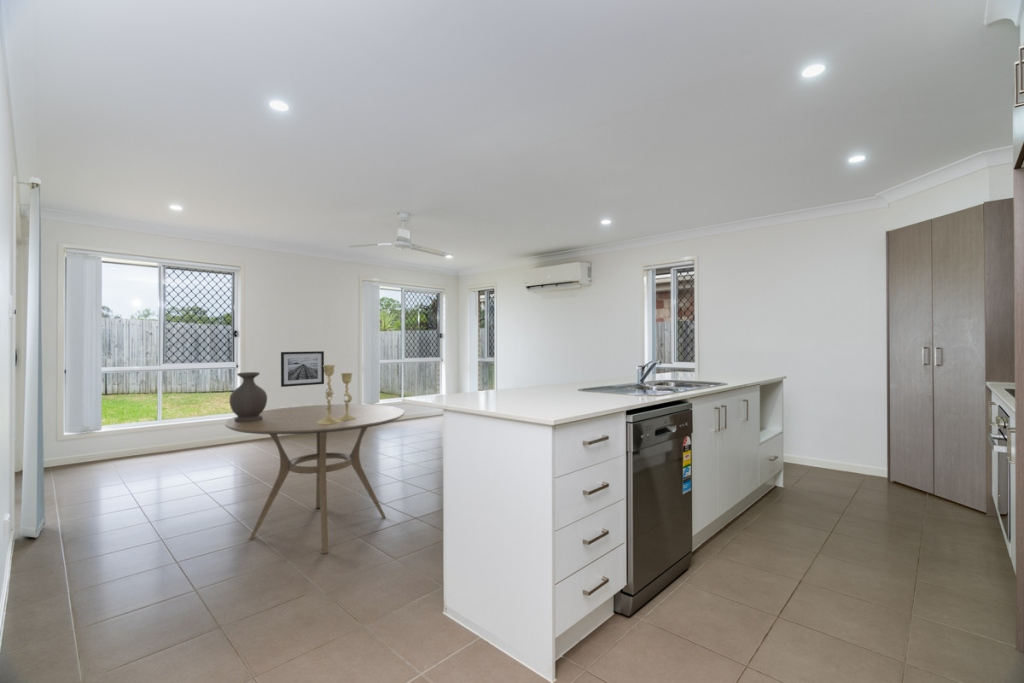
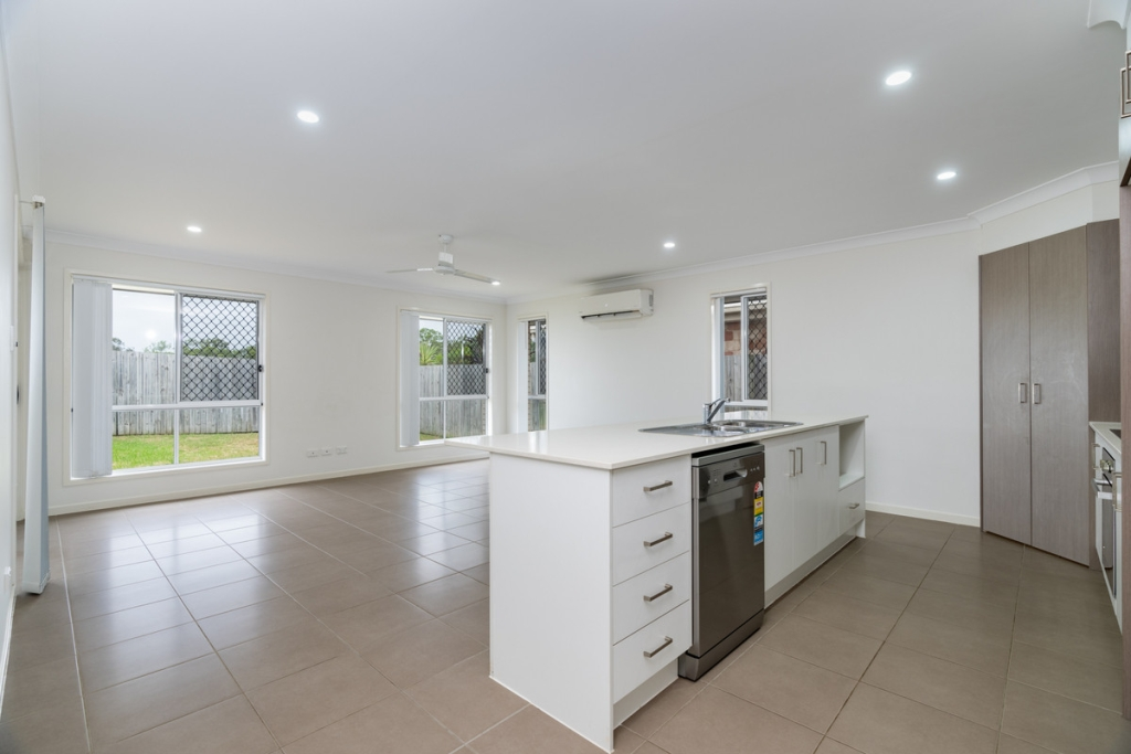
- vase [228,371,268,422]
- candlestick [317,364,356,424]
- wall art [280,350,325,388]
- dining table [224,403,406,555]
